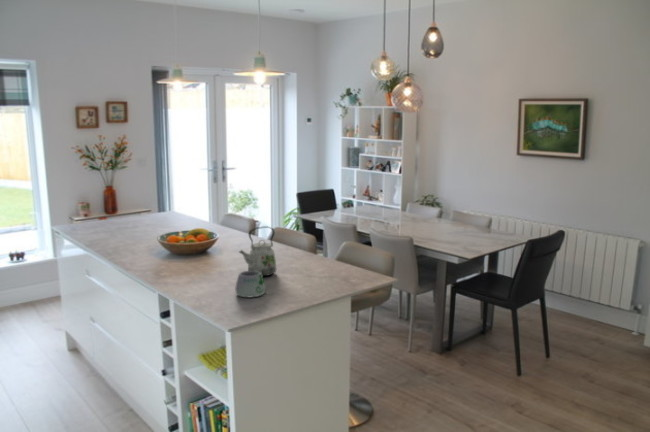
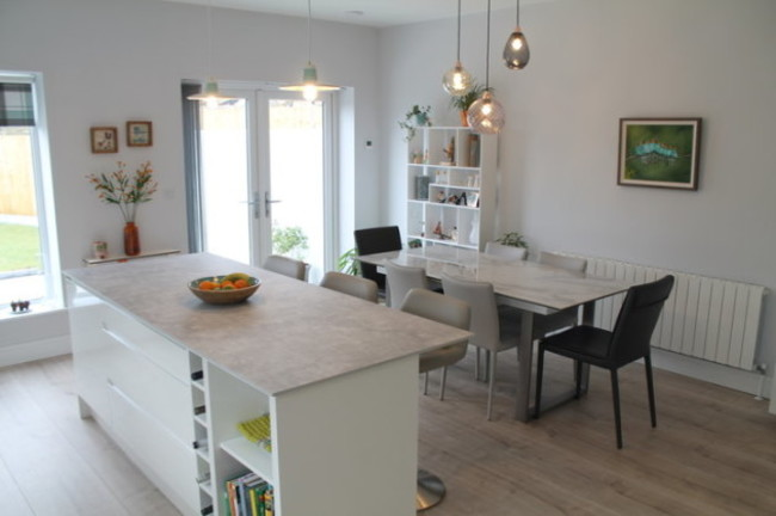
- mug [234,269,276,298]
- kettle [238,225,277,277]
